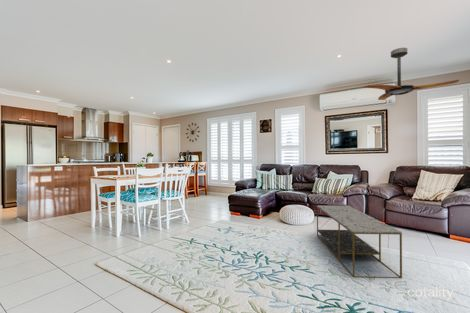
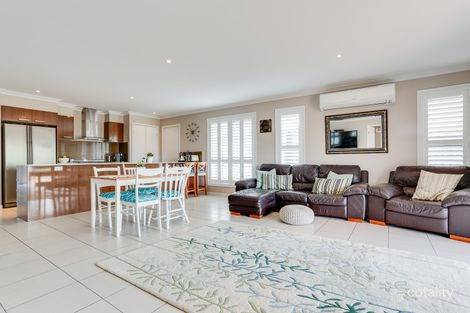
- coffee table [316,204,403,279]
- ceiling fan [362,47,460,101]
